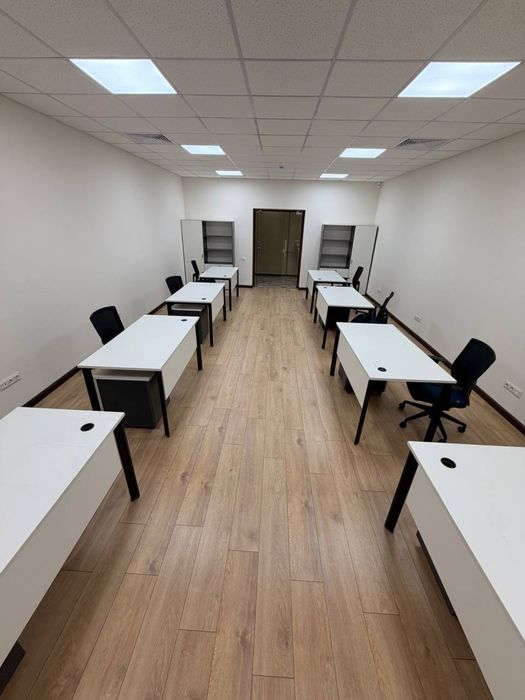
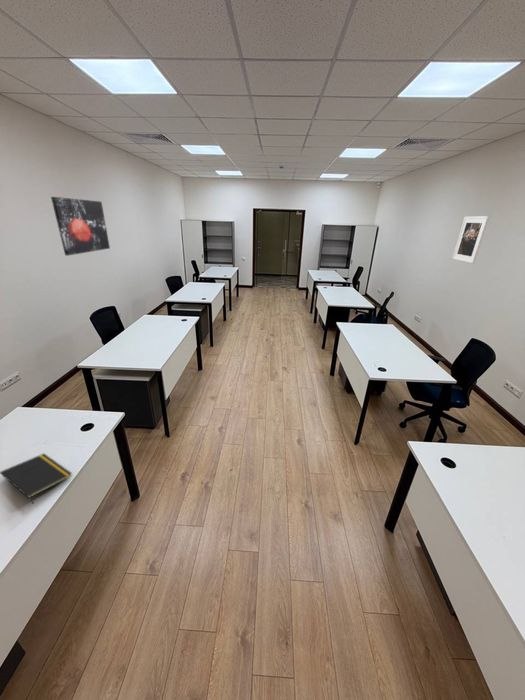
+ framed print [451,215,491,264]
+ notepad [0,452,73,505]
+ wall art [50,196,111,257]
